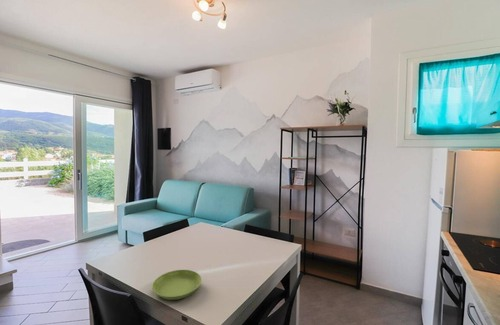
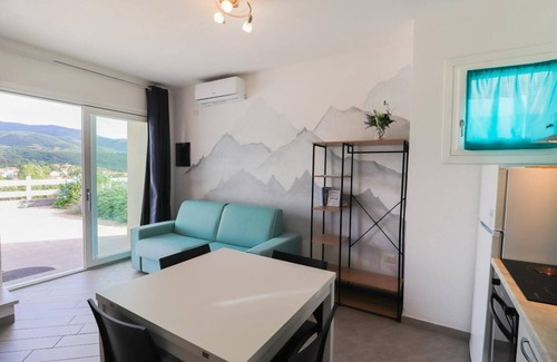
- saucer [151,269,202,301]
